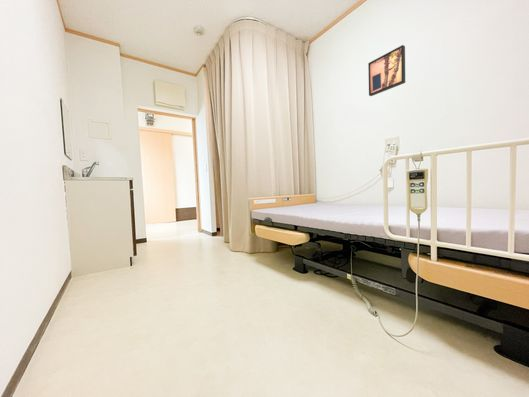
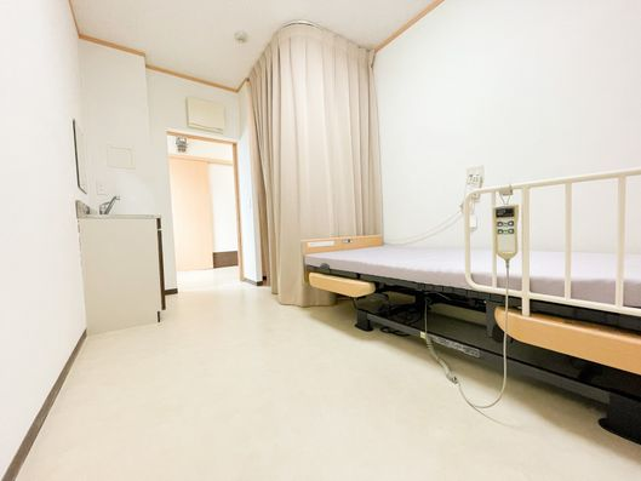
- wall art [367,44,406,97]
